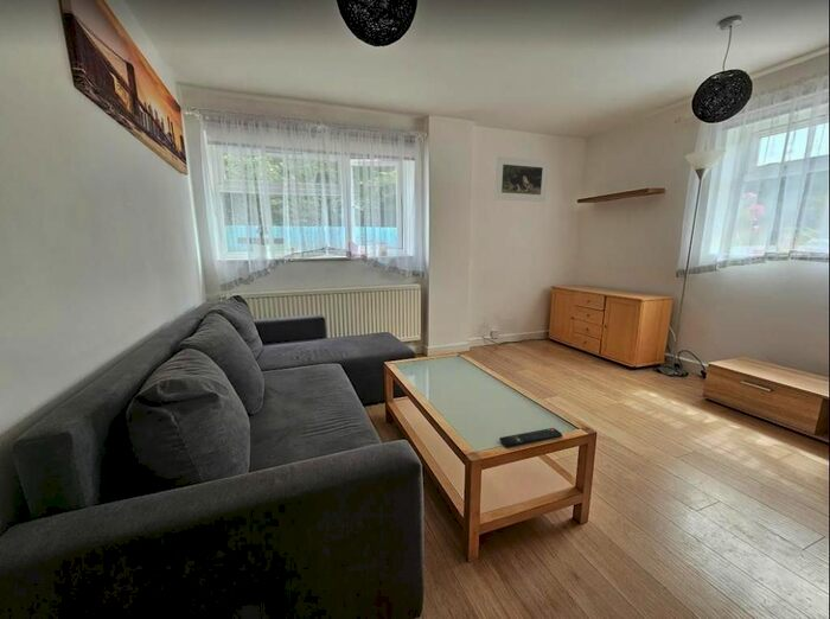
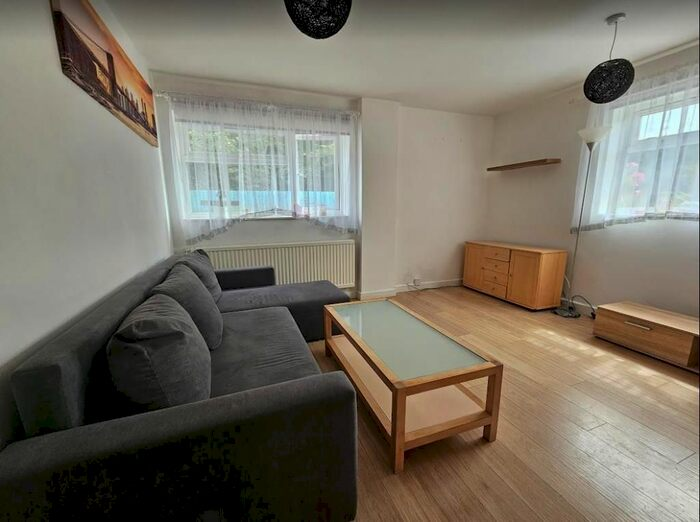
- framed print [493,155,550,203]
- remote control [498,427,563,448]
